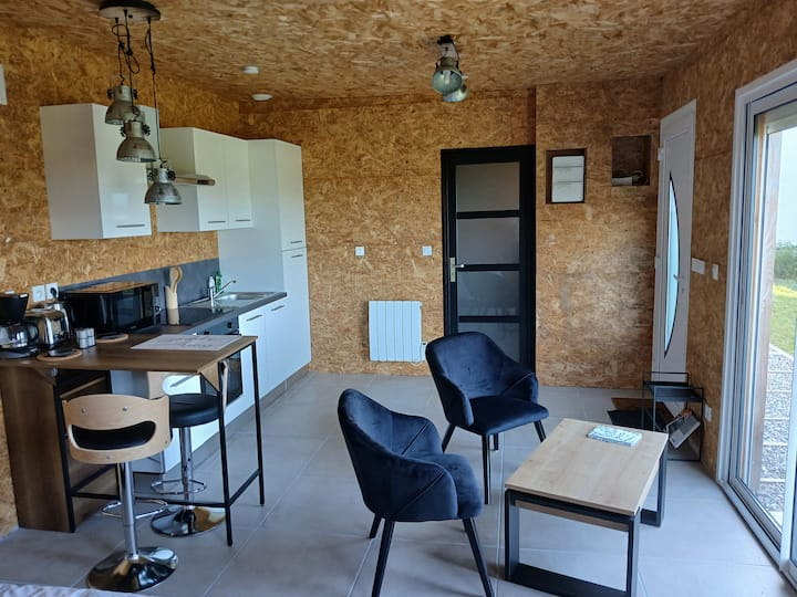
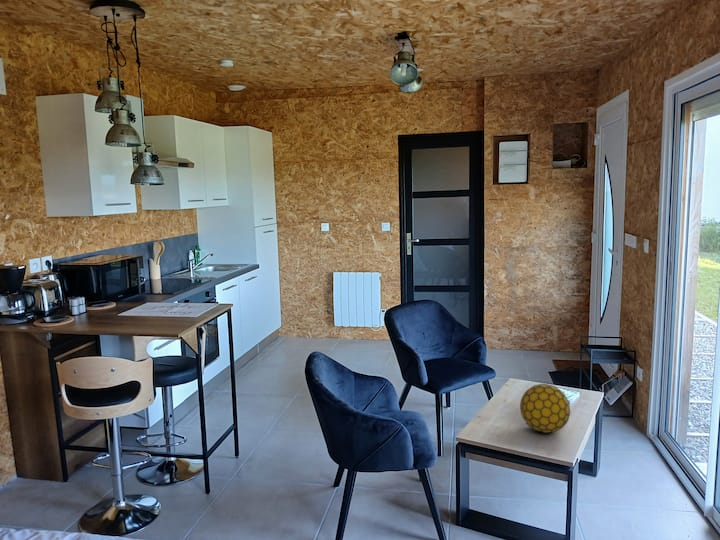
+ decorative ball [519,383,571,434]
